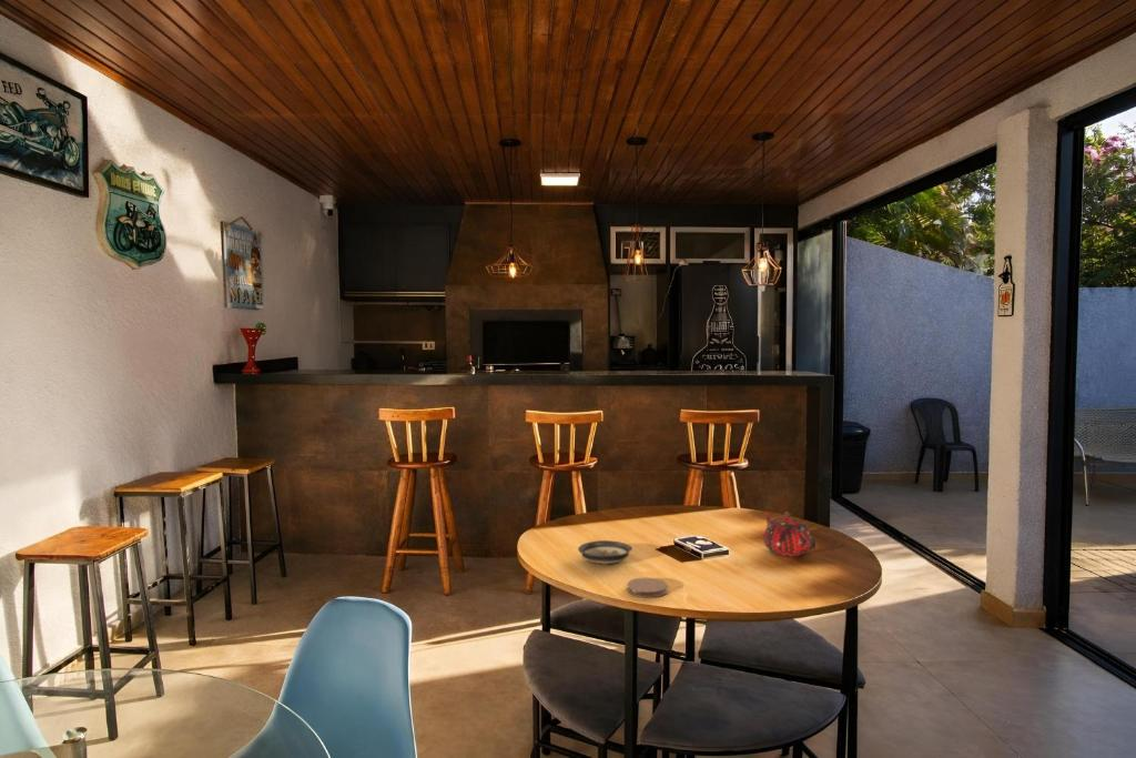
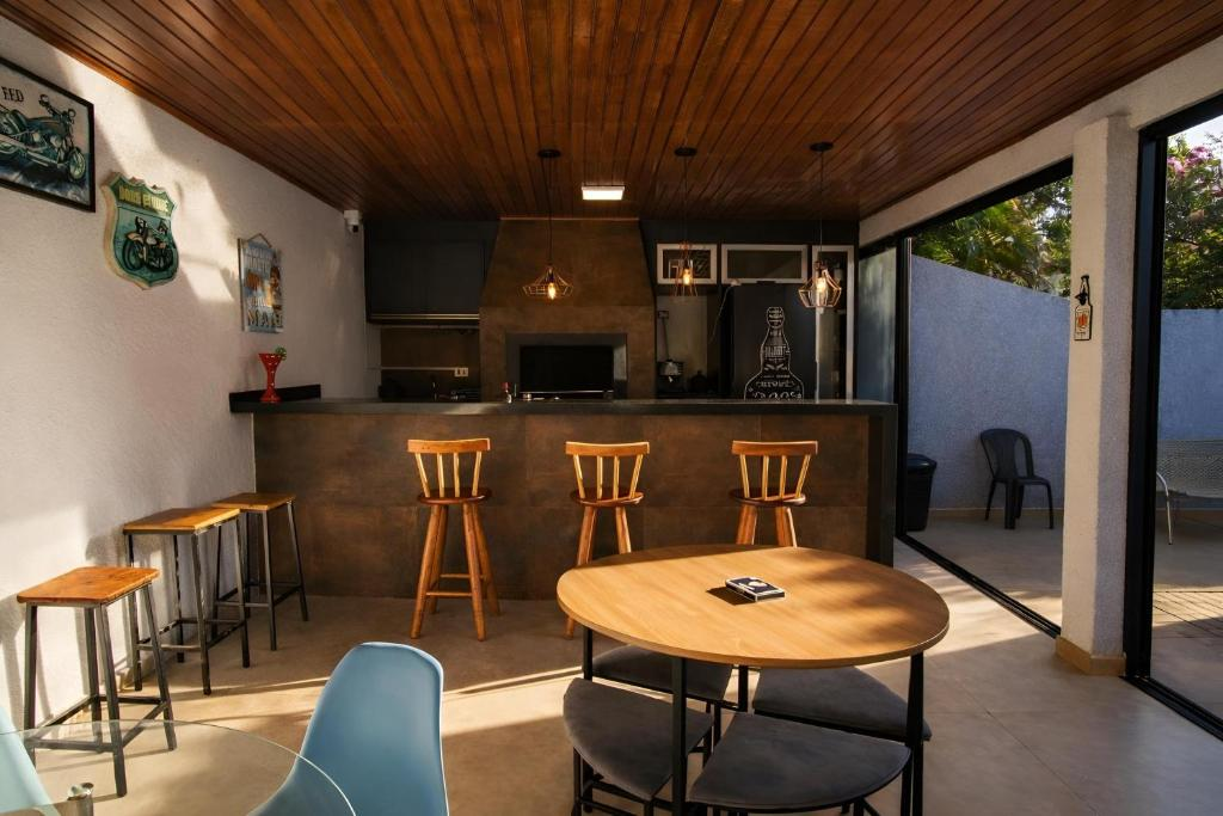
- saucer [577,539,633,566]
- coaster [626,577,669,598]
- teapot [762,511,816,557]
